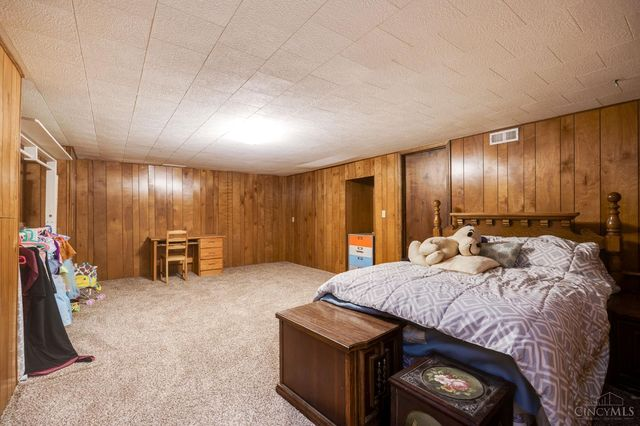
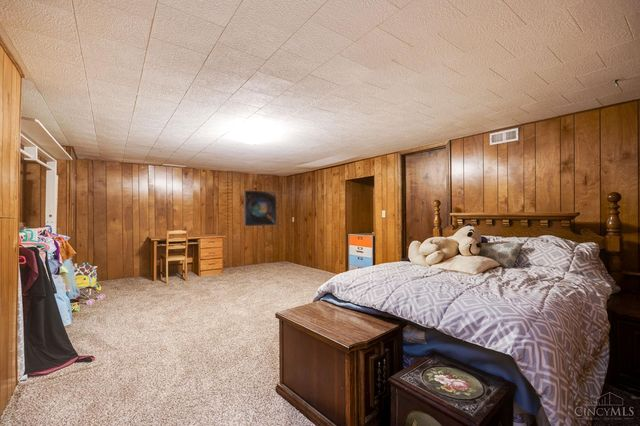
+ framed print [243,189,278,227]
